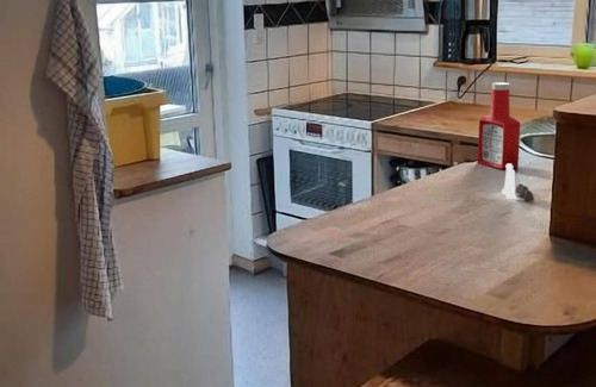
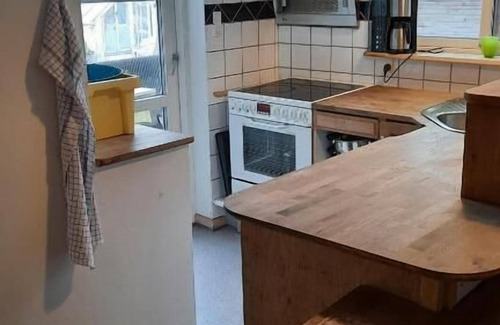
- salt and pepper shaker set [501,163,535,202]
- soap bottle [477,81,521,170]
